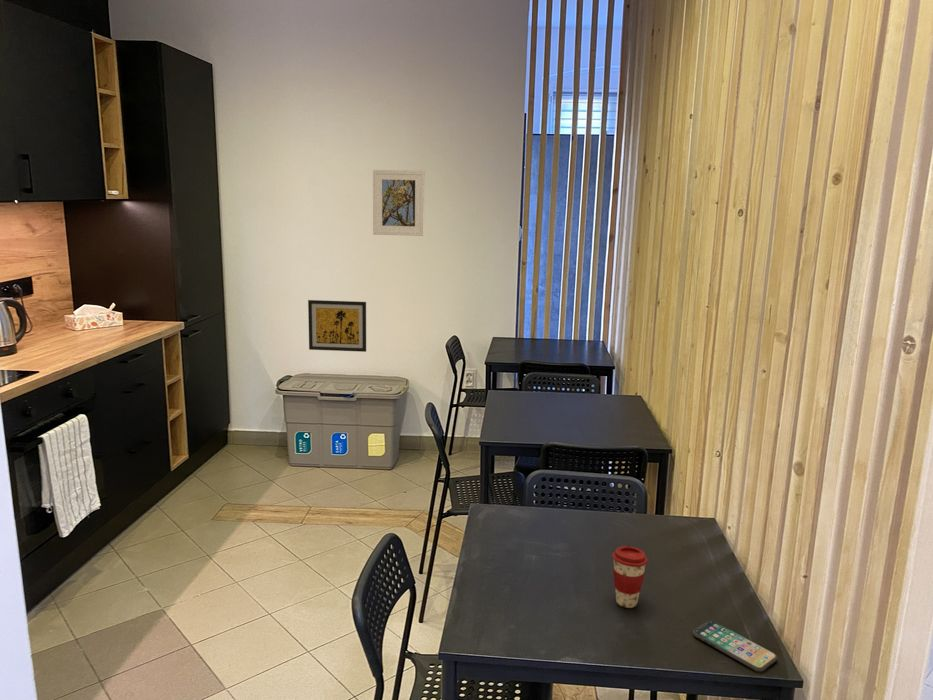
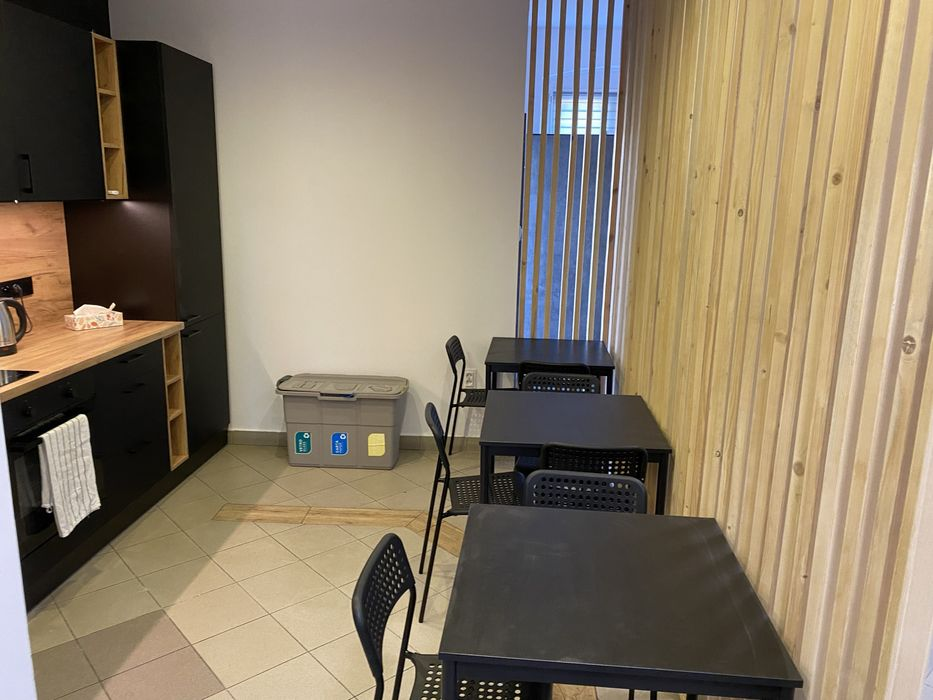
- smartphone [692,620,778,672]
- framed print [372,169,426,237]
- coffee cup [611,545,649,609]
- wall art [307,299,367,353]
